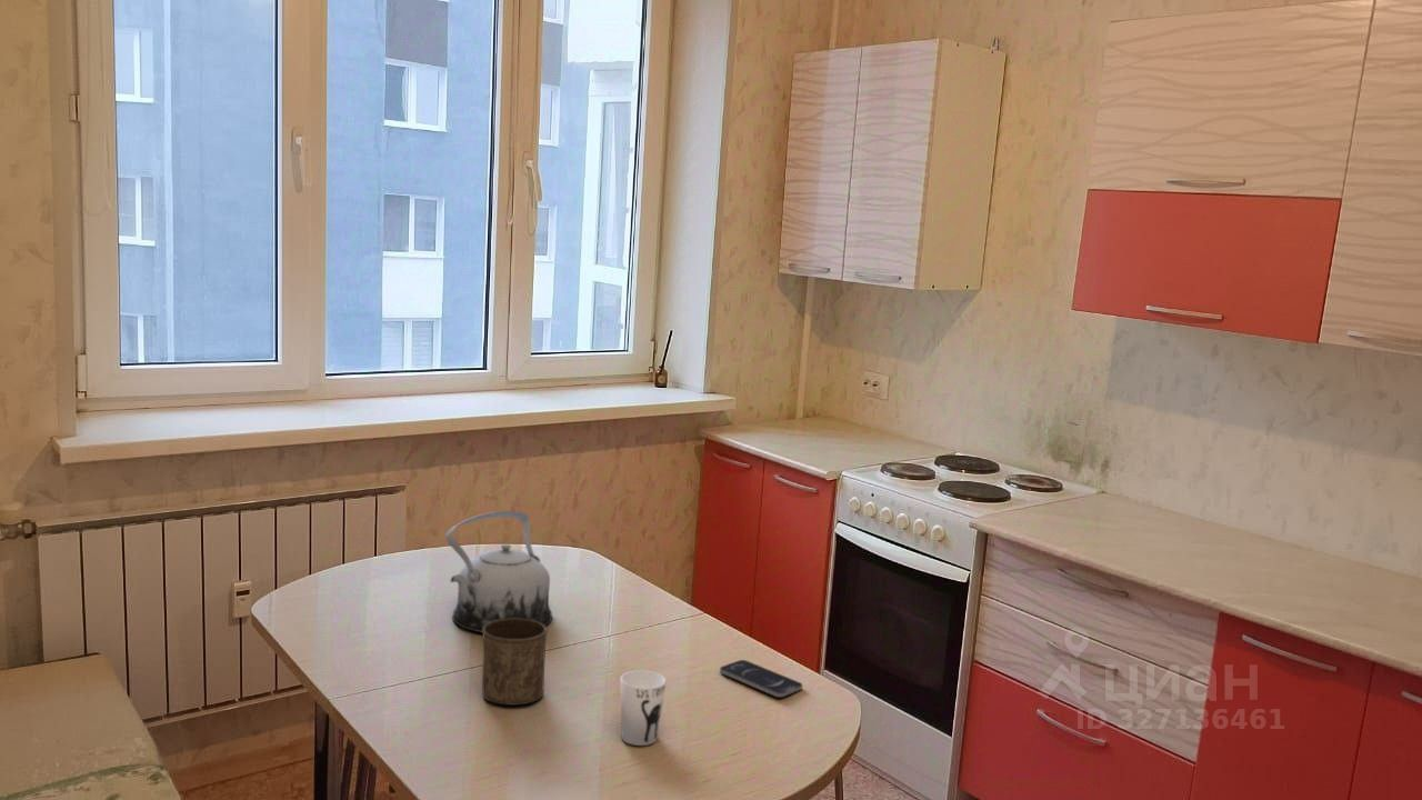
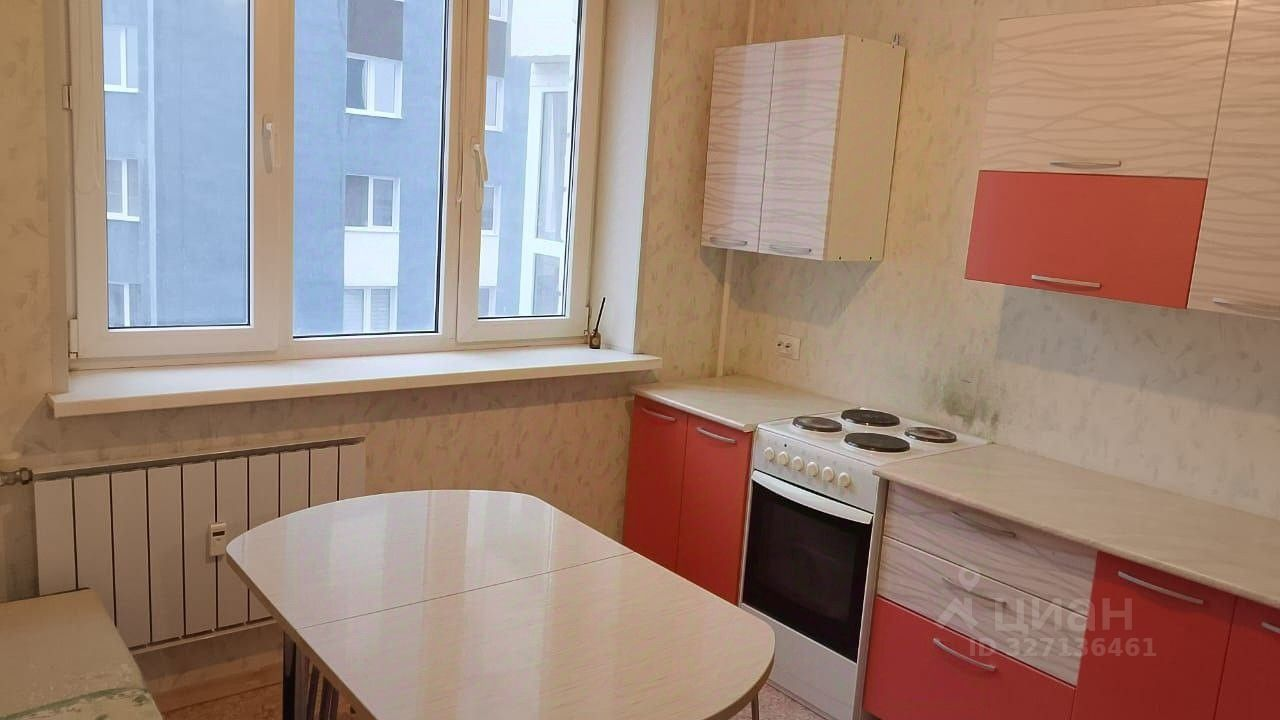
- cup [619,669,668,747]
- cup [481,618,548,706]
- smartphone [719,659,803,698]
- teapot [444,510,553,633]
